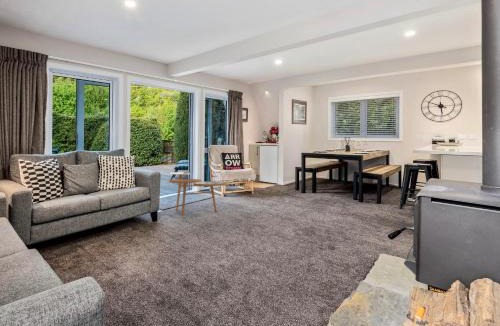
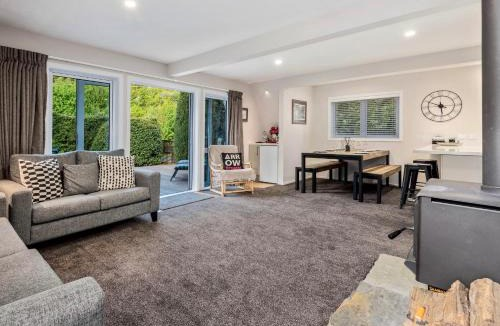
- side table [168,171,230,217]
